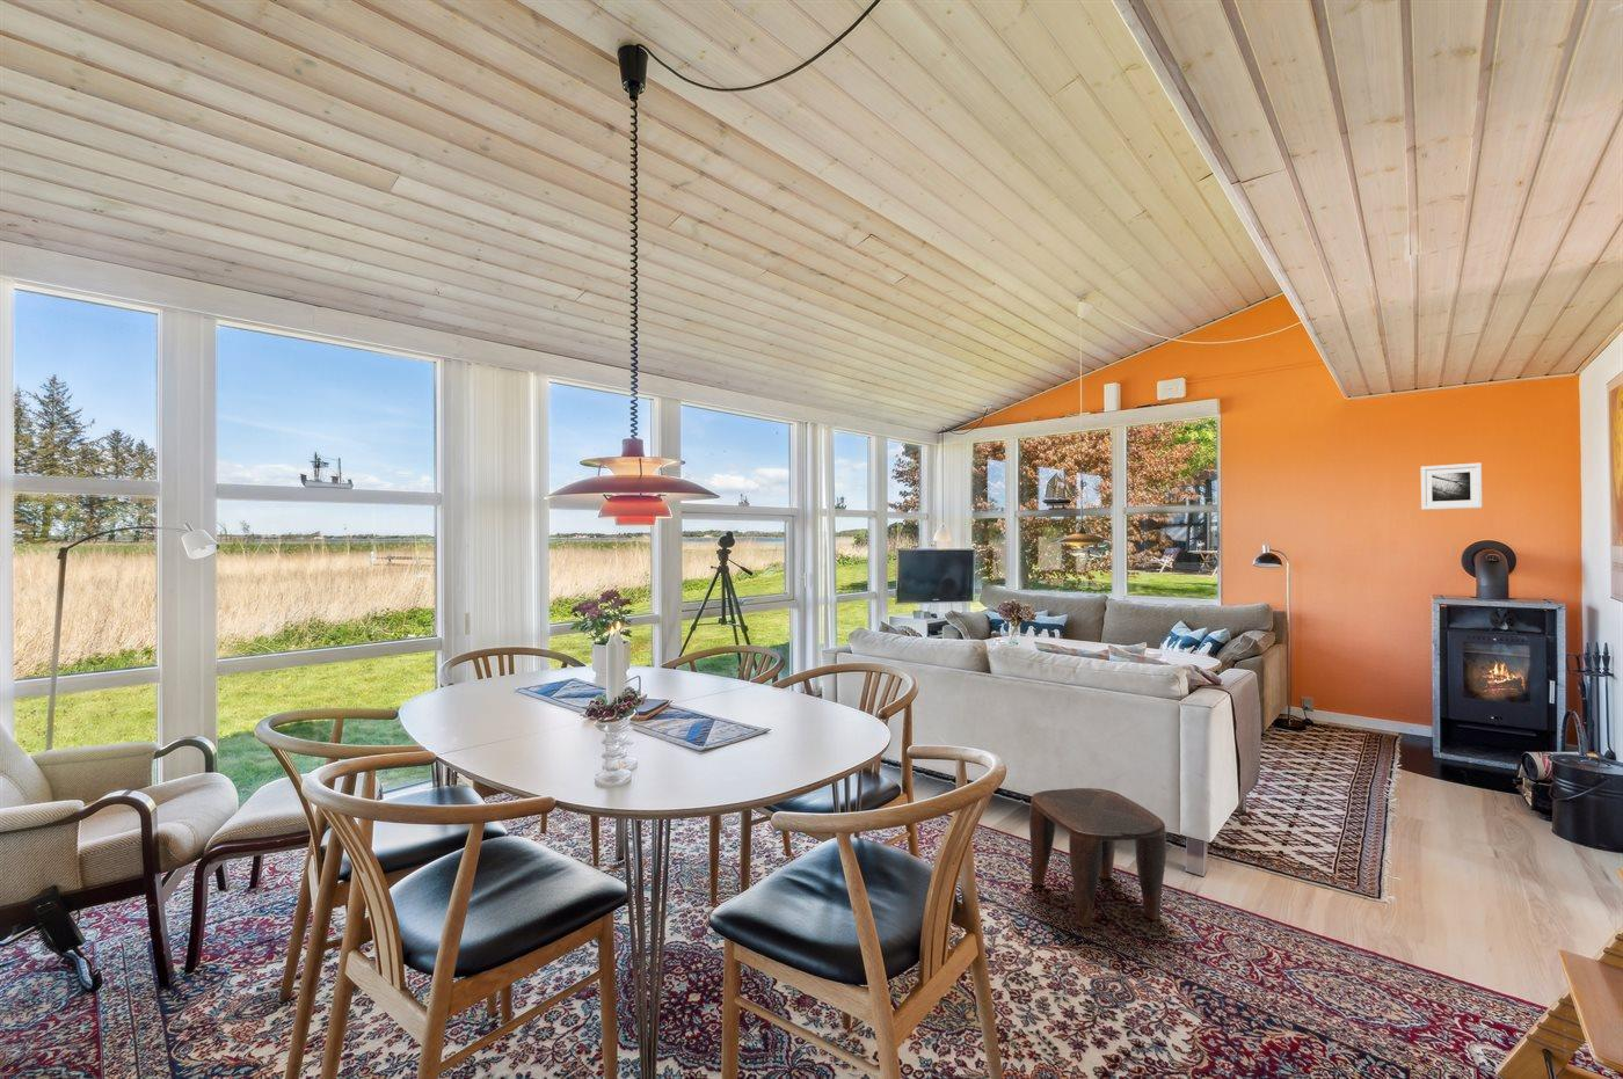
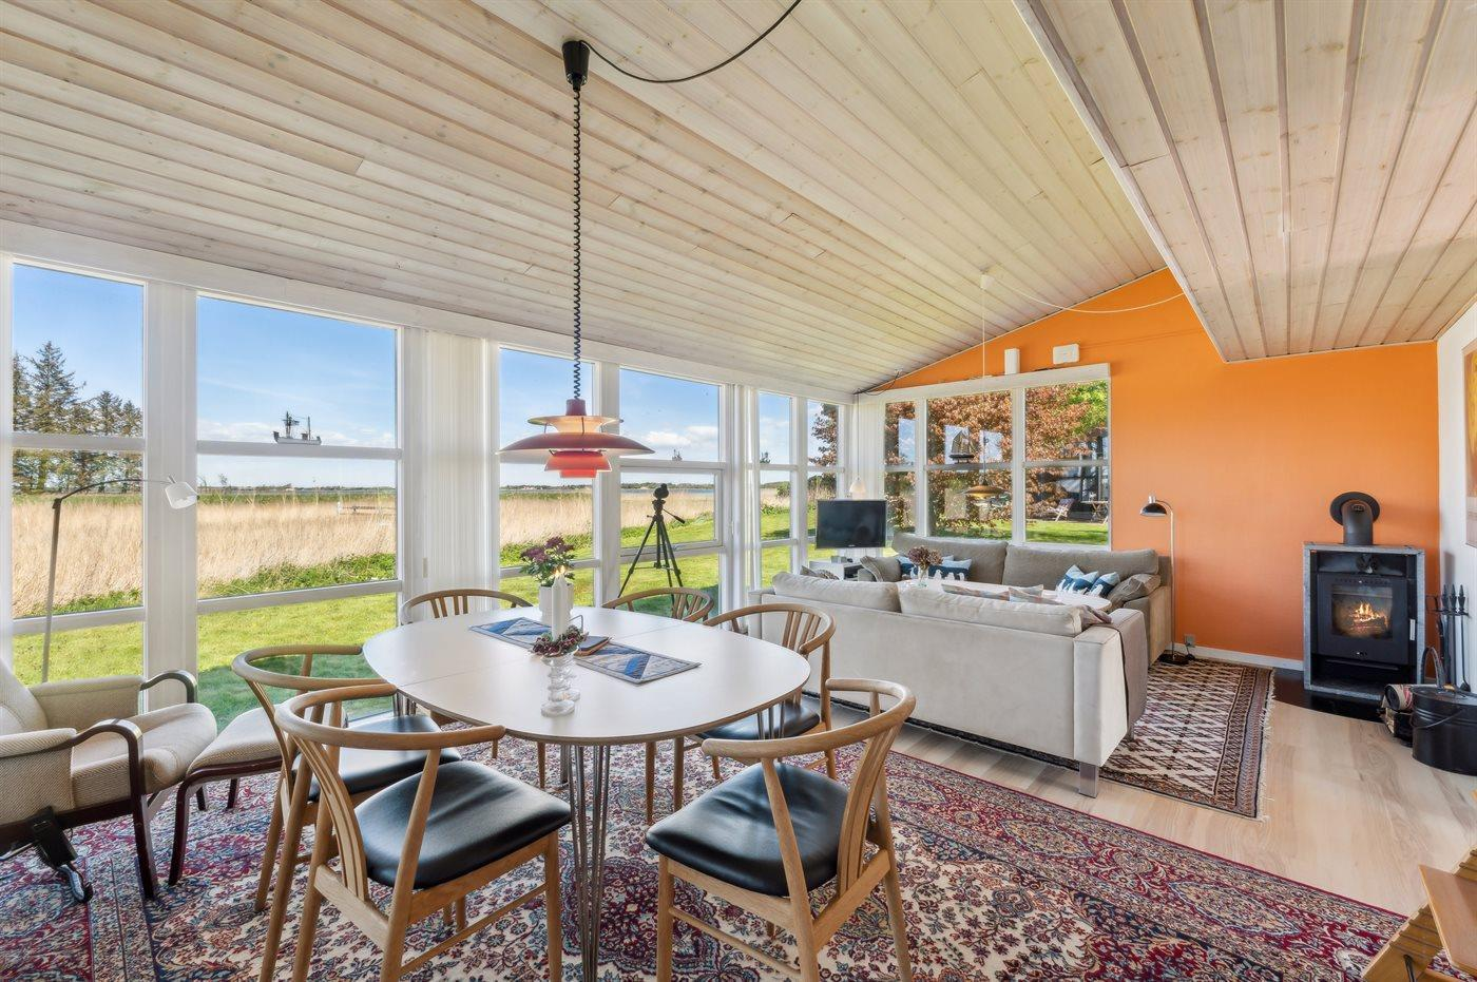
- stool [1028,786,1168,928]
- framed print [1421,462,1483,511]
